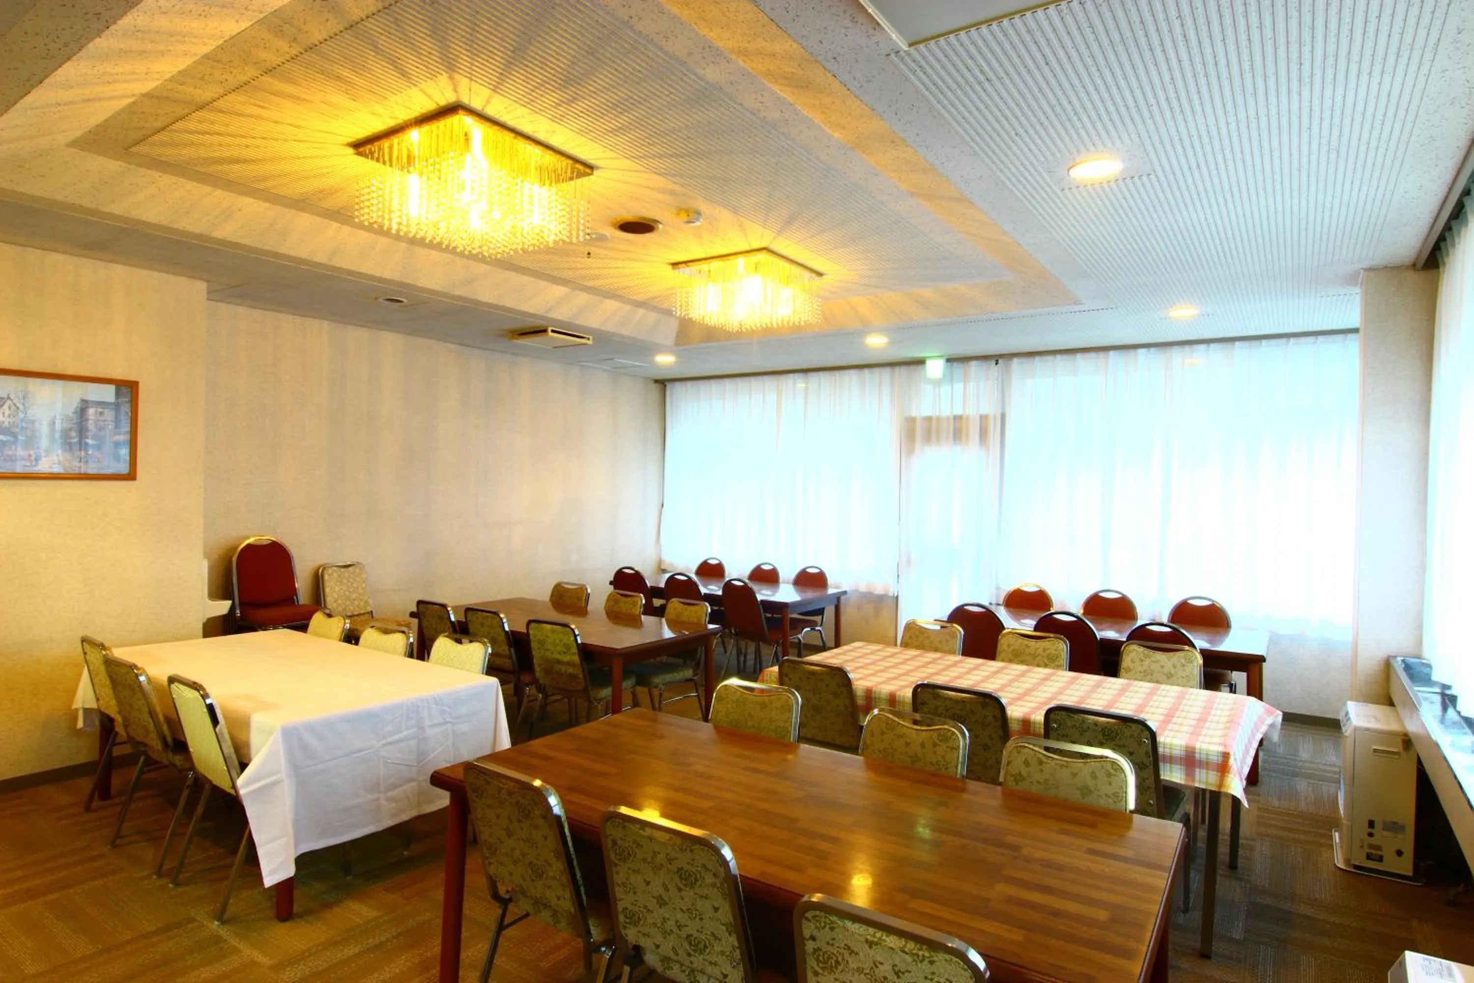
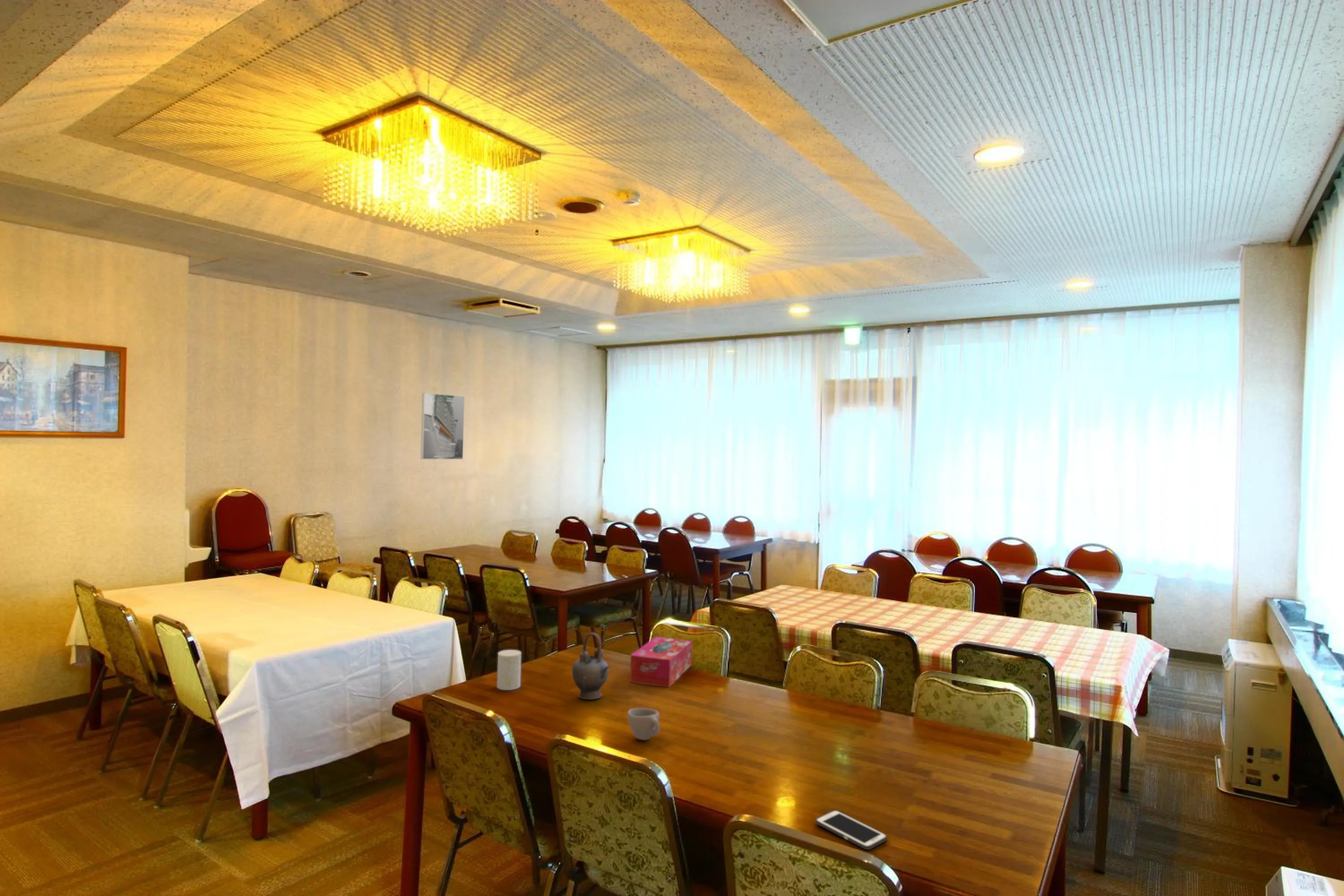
+ tissue box [629,636,693,688]
+ cup [627,707,660,741]
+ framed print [420,392,465,460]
+ cup [496,649,522,691]
+ cell phone [815,810,887,850]
+ teapot [572,632,610,700]
